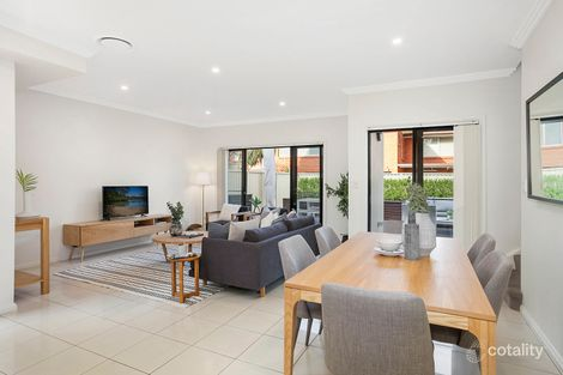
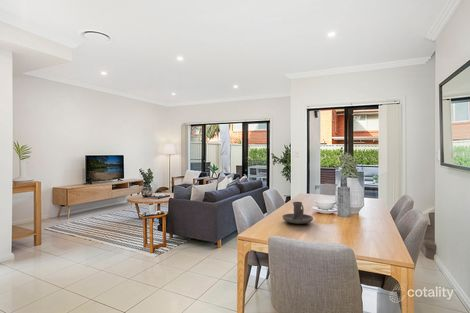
+ candle holder [281,201,314,225]
